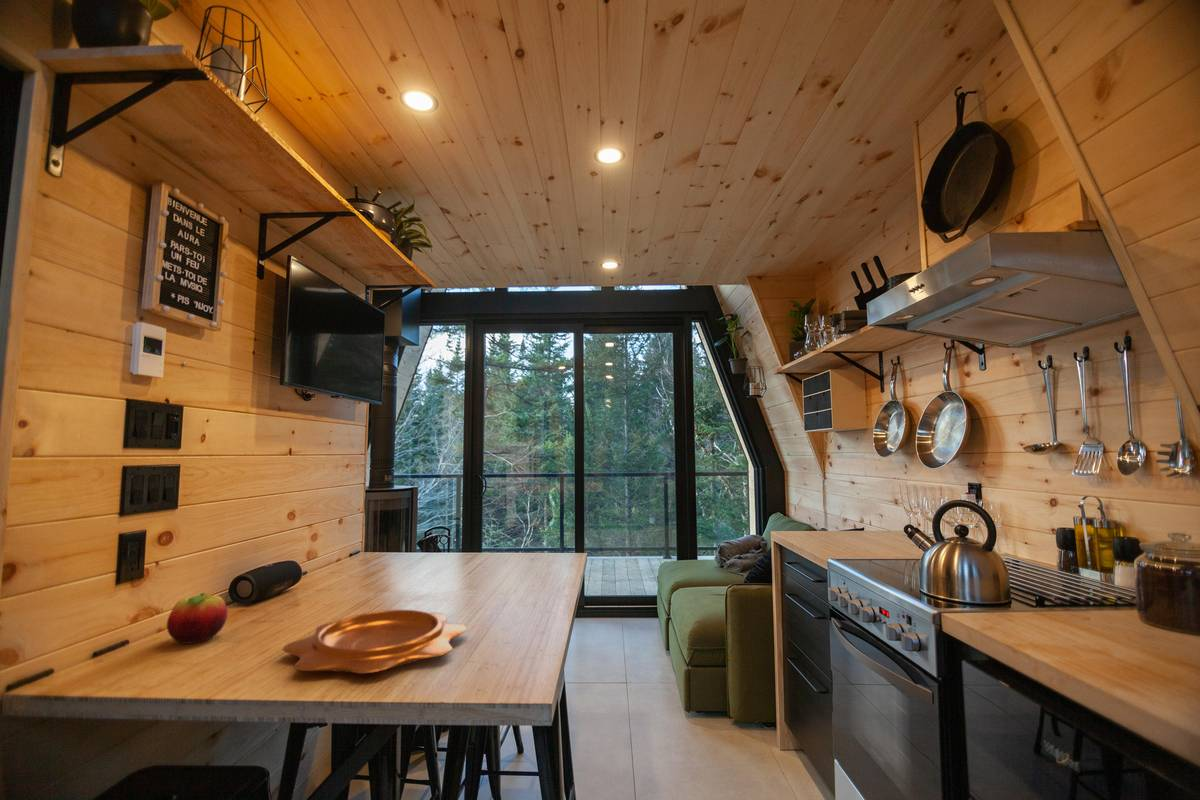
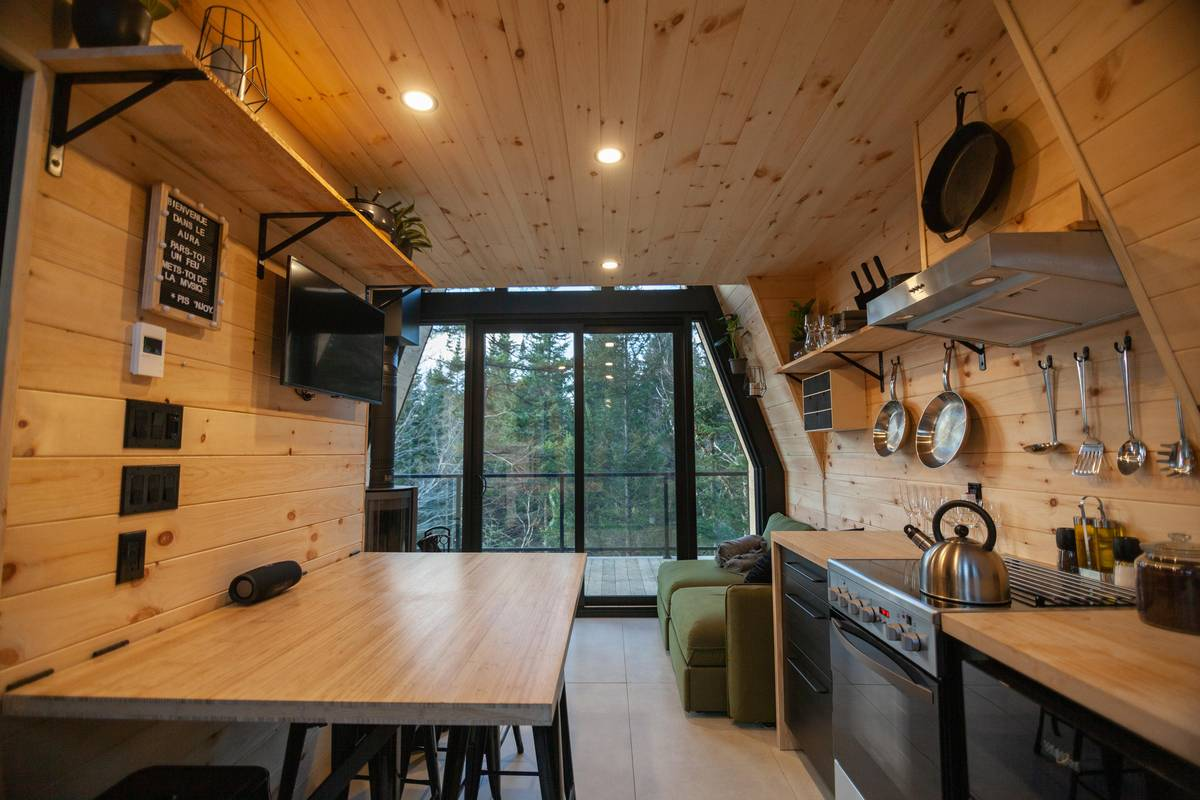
- fruit [166,591,229,645]
- decorative bowl [282,609,468,675]
